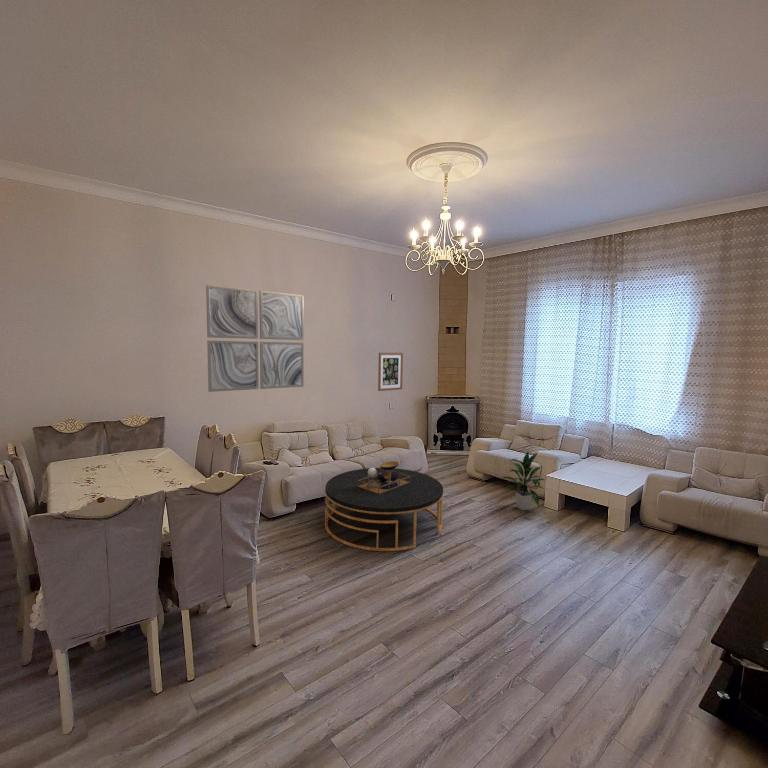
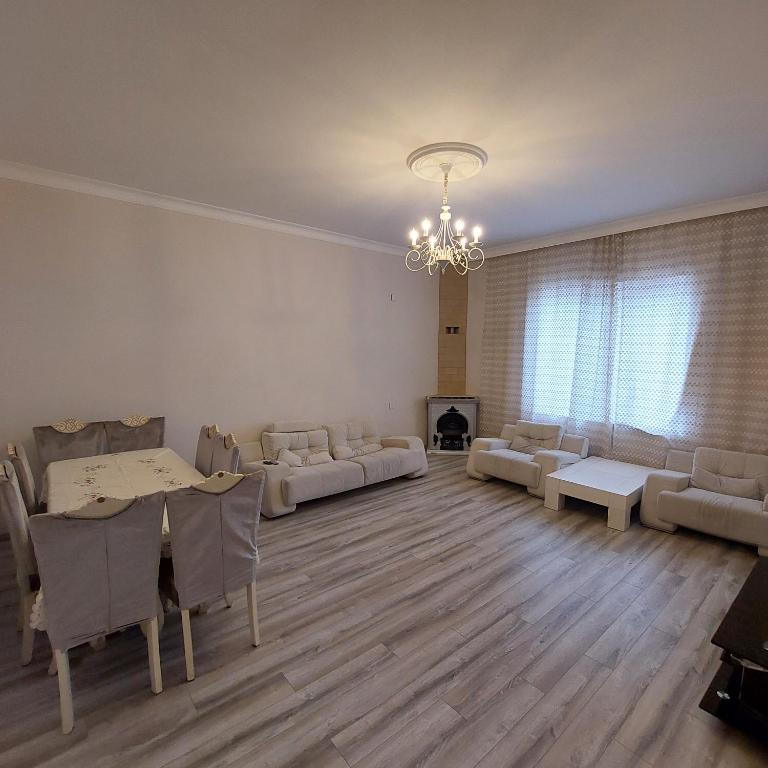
- wall art [205,284,305,393]
- wall art [377,352,404,392]
- indoor plant [501,451,546,511]
- coffee table [324,460,444,552]
